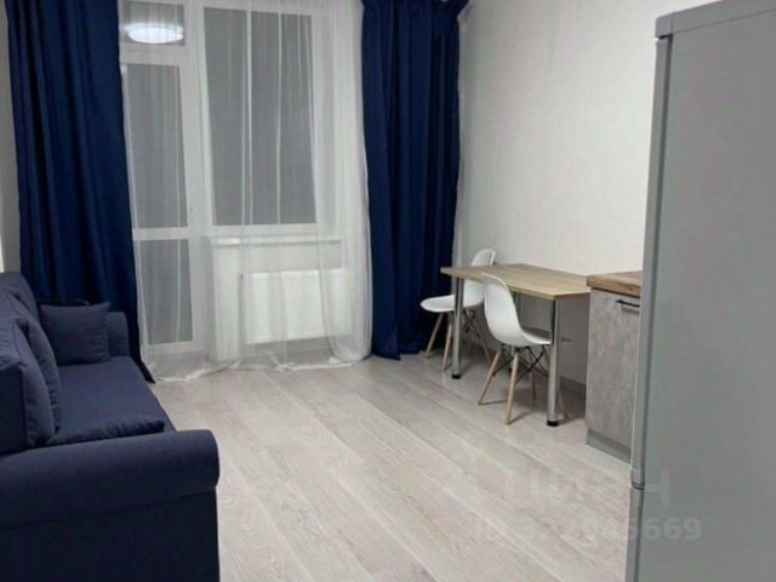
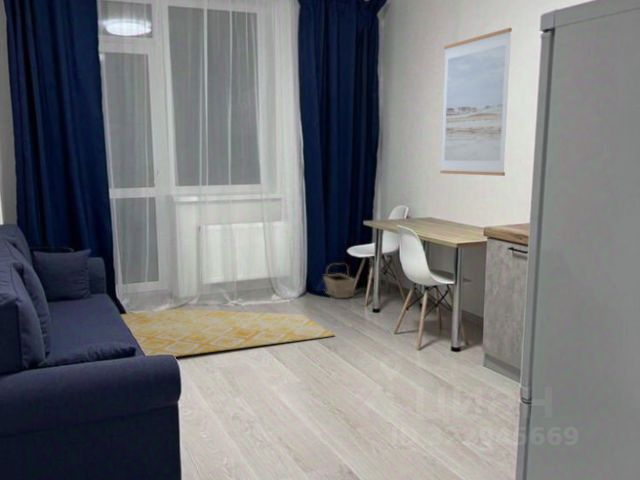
+ rug [120,308,336,358]
+ basket [323,262,356,300]
+ wall art [439,27,513,177]
